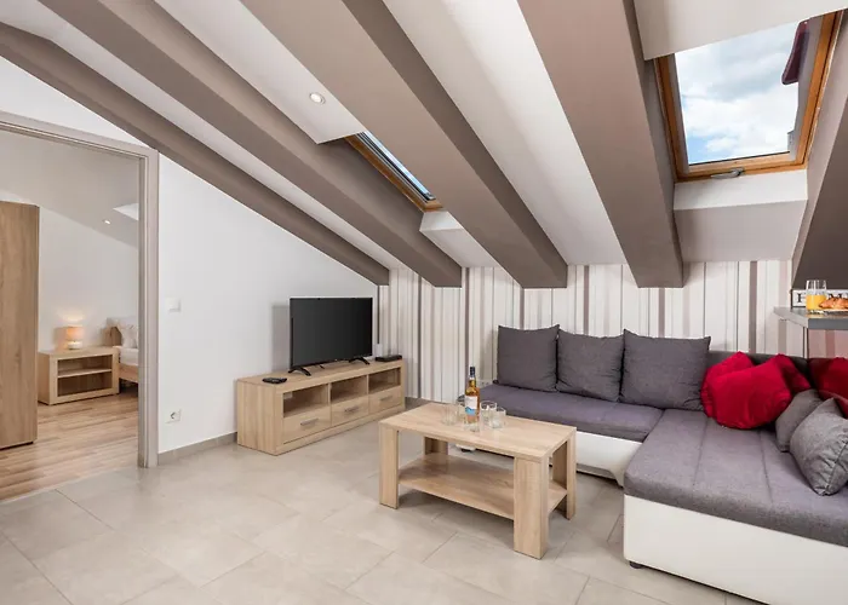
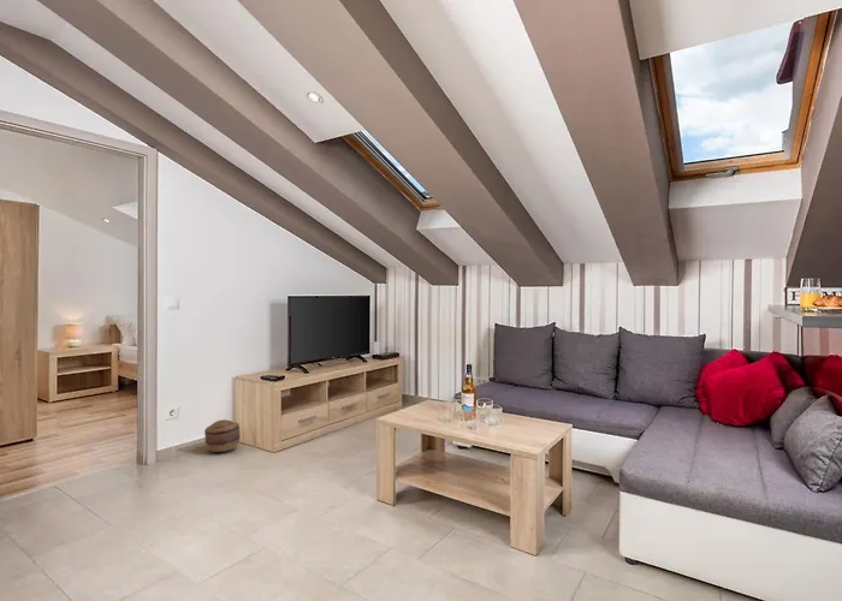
+ basket [203,418,241,453]
